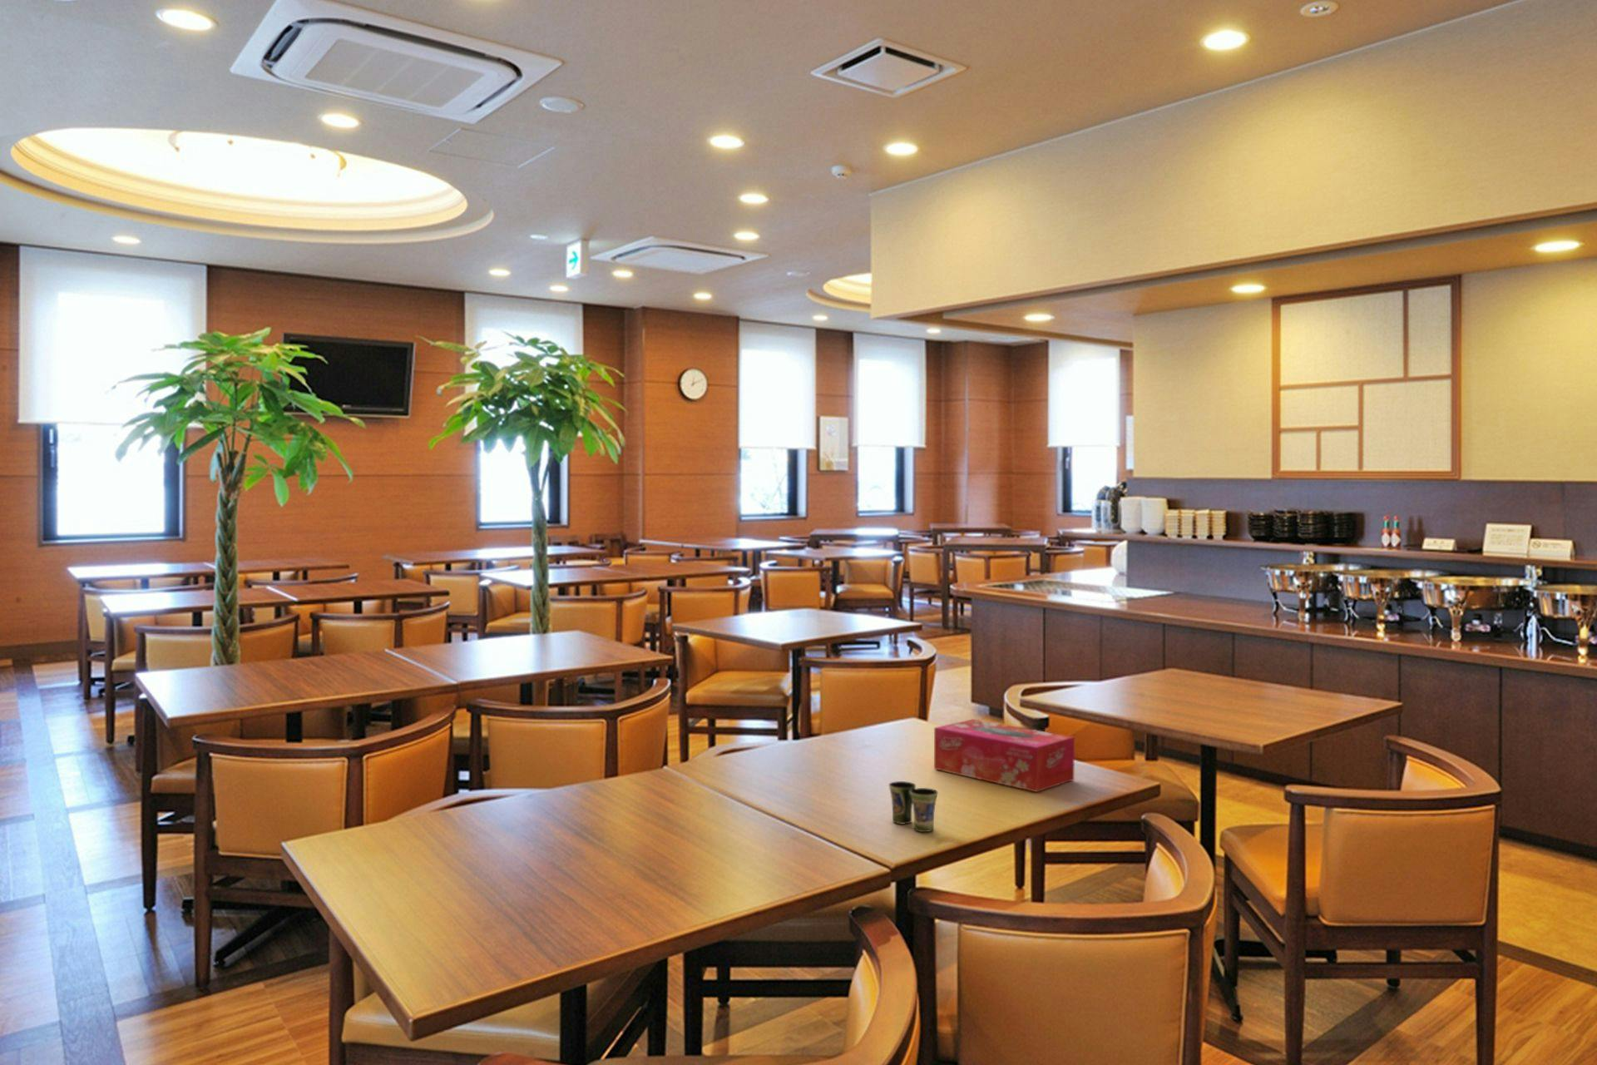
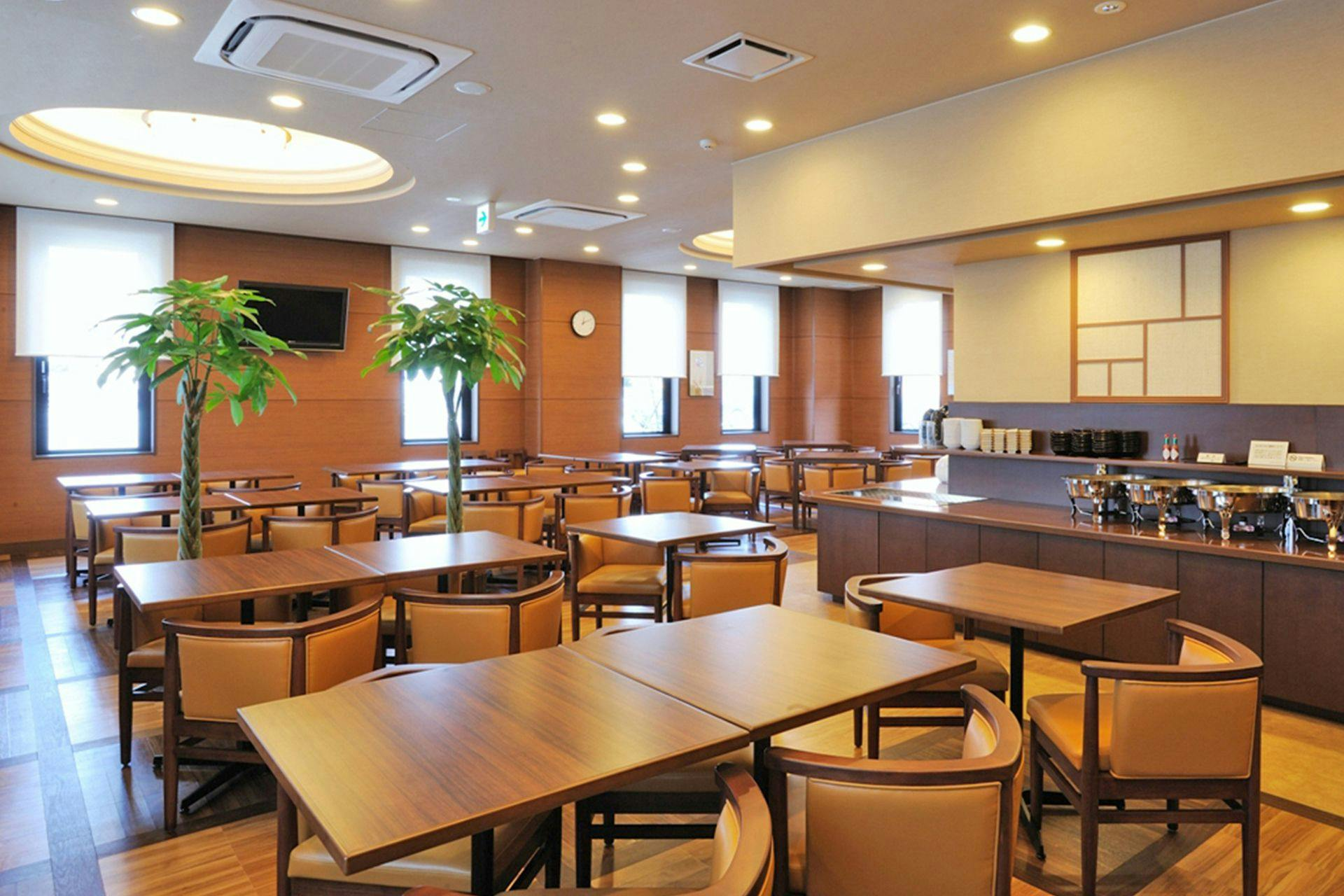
- cup [888,781,939,833]
- tissue box [933,718,1075,793]
